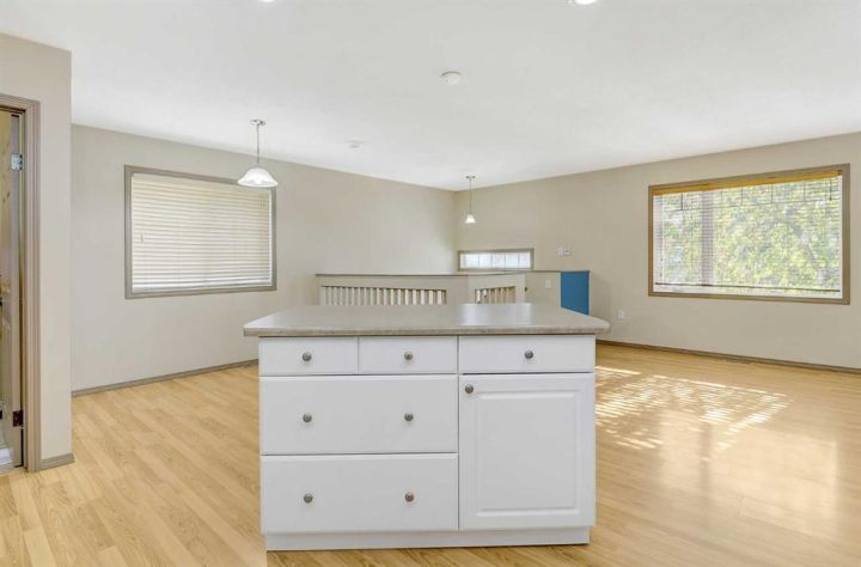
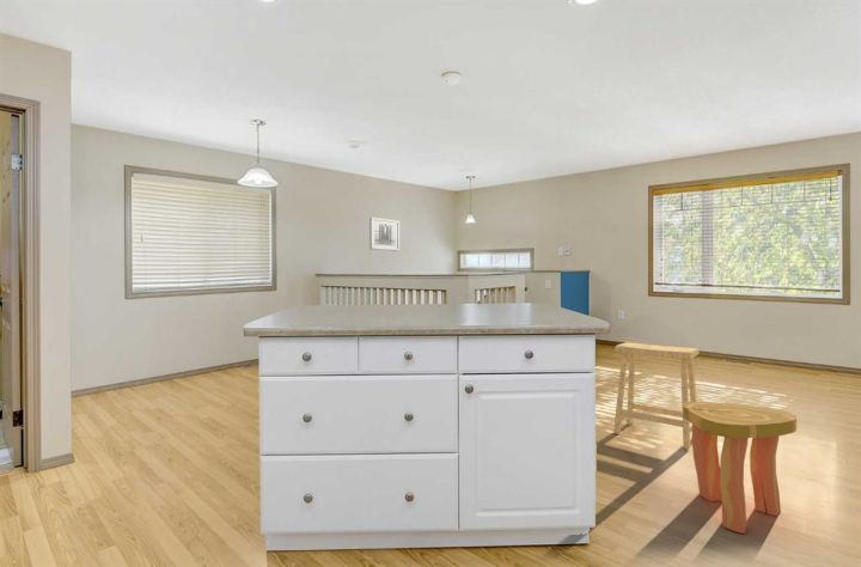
+ wall art [370,217,401,252]
+ stool [682,401,798,535]
+ stool [612,341,701,451]
